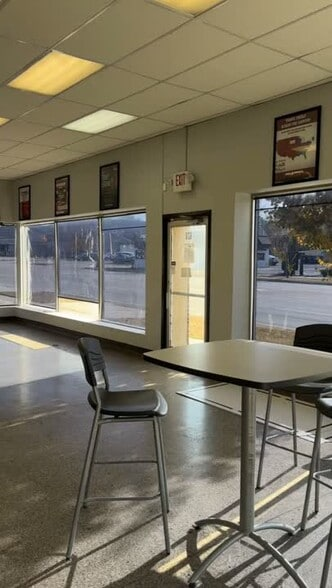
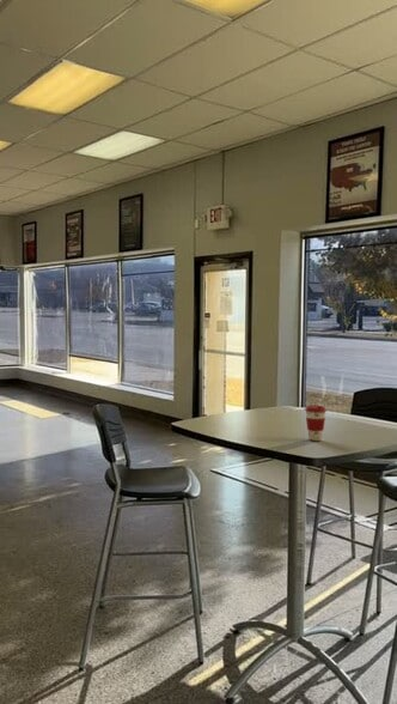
+ coffee cup [304,403,328,442]
